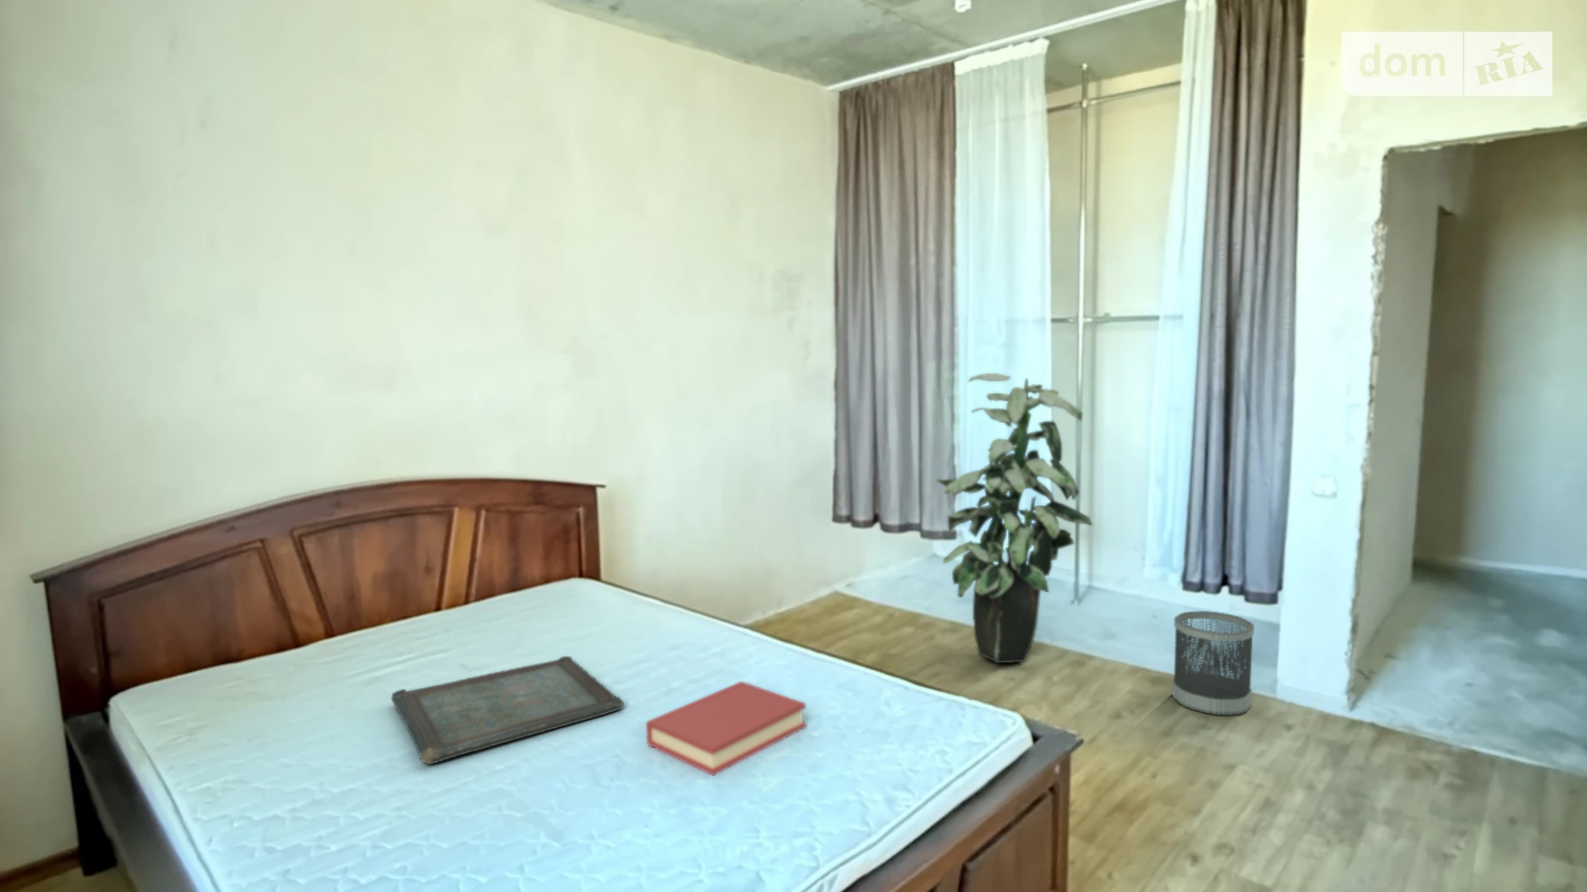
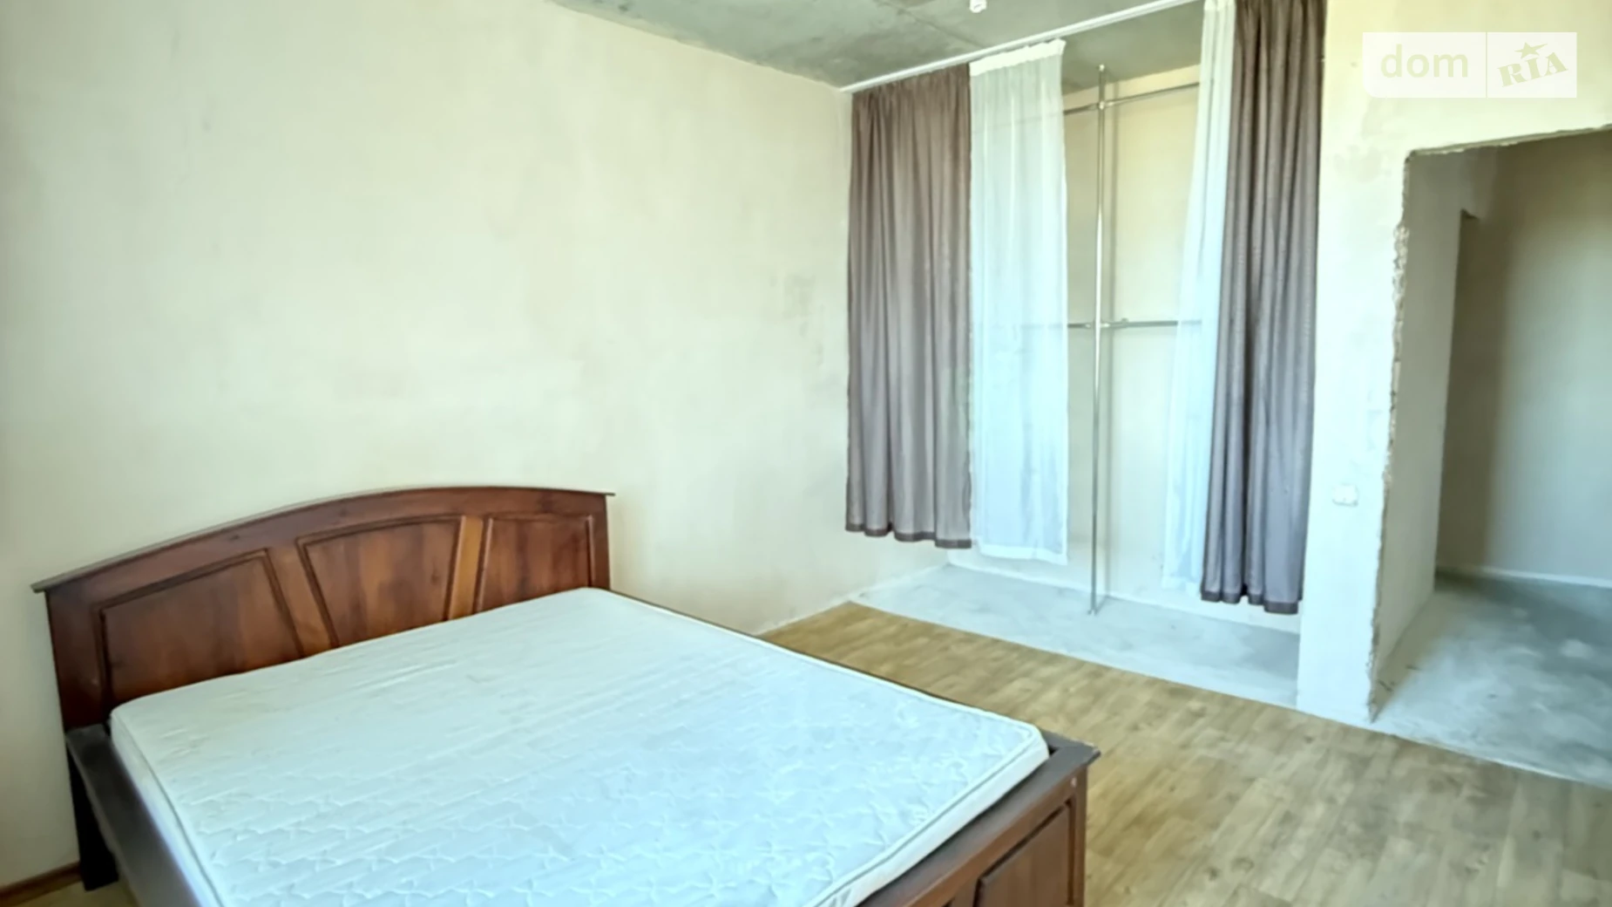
- indoor plant [935,372,1093,664]
- hardback book [645,680,808,777]
- wastebasket [1171,610,1255,717]
- serving tray [390,656,625,765]
